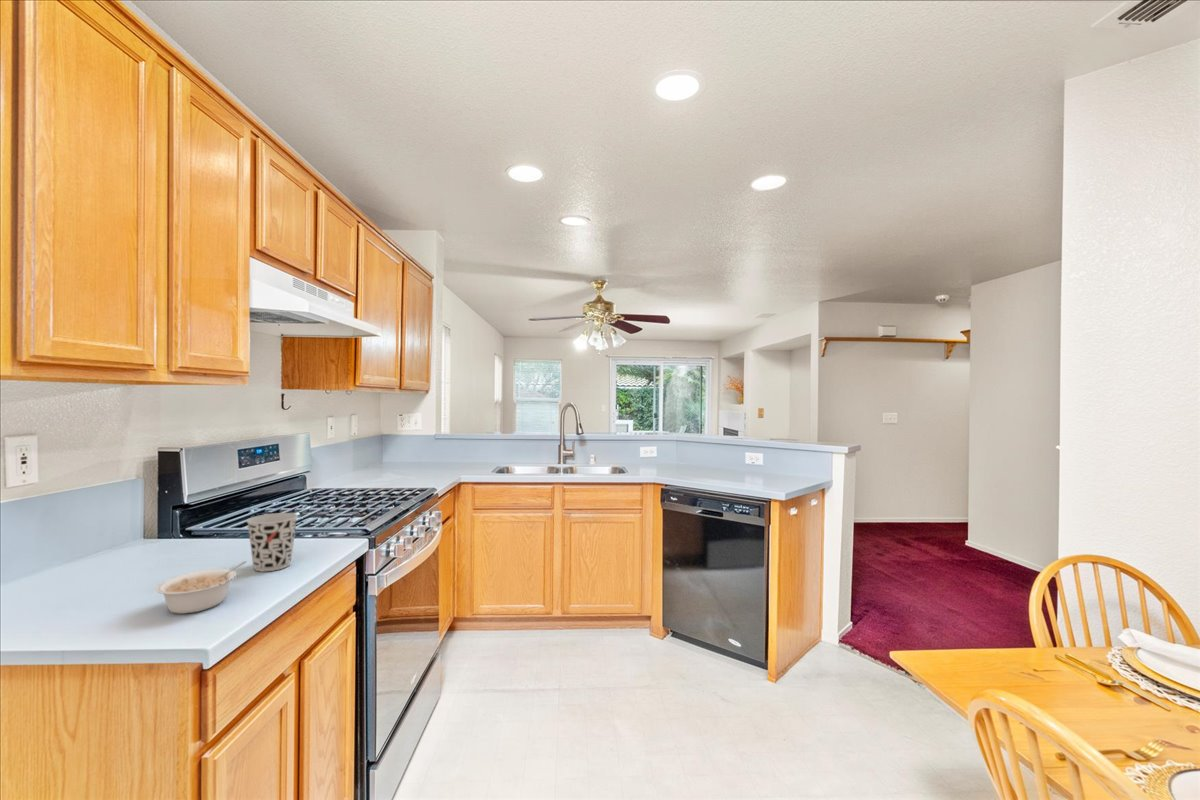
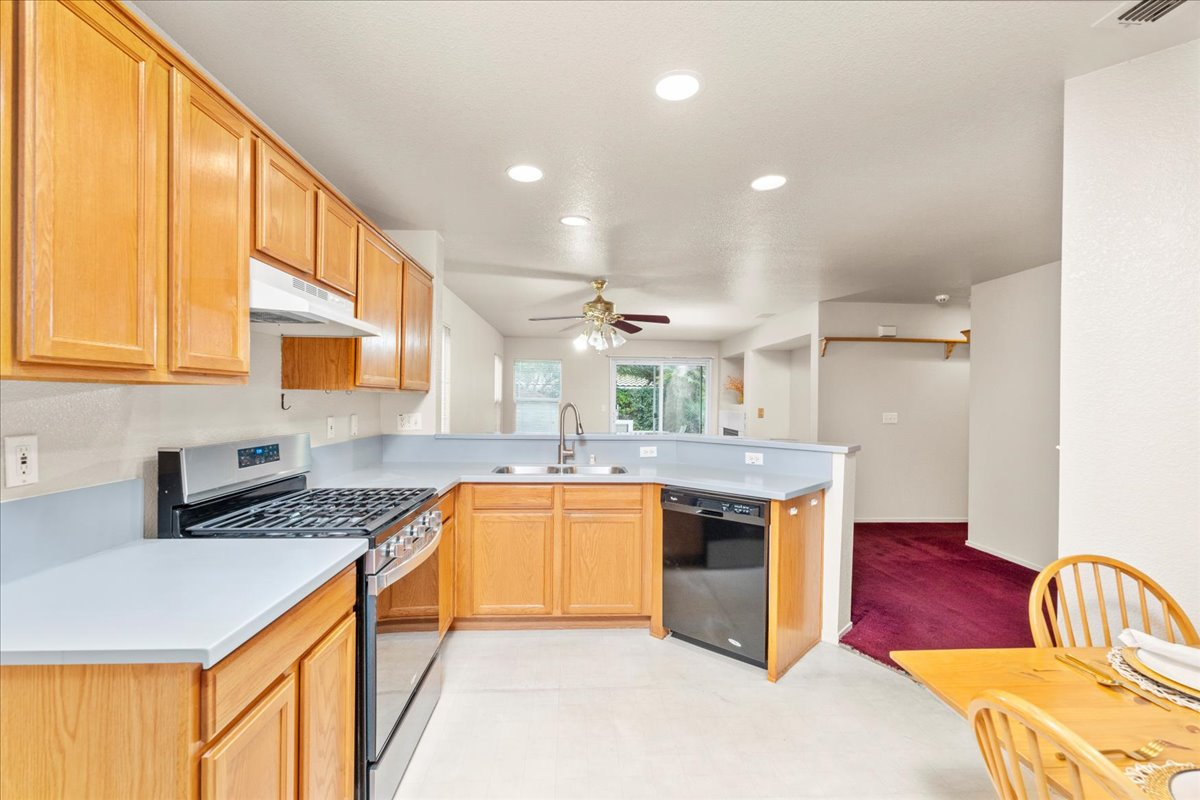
- legume [155,560,248,615]
- cup [246,512,299,572]
